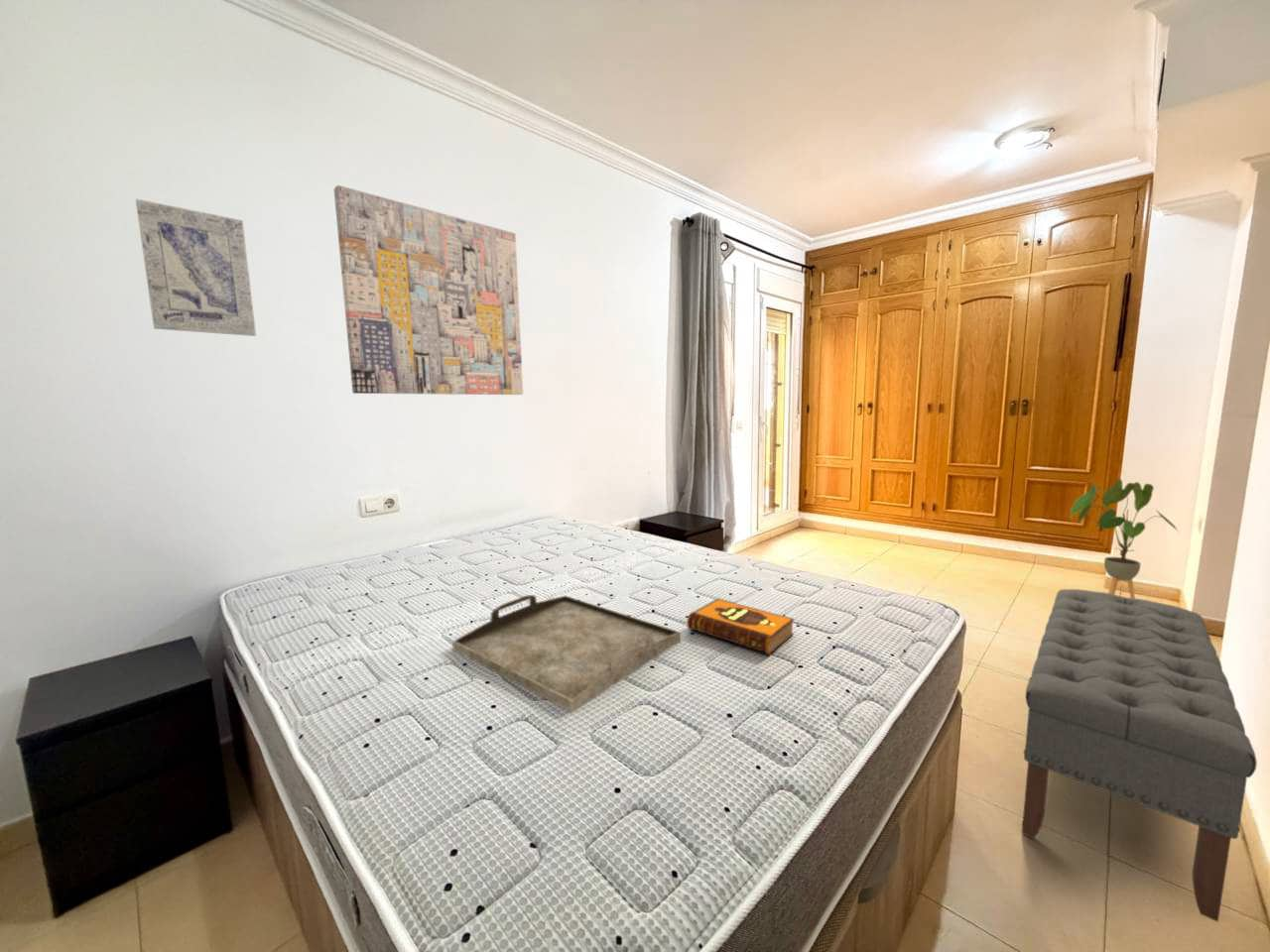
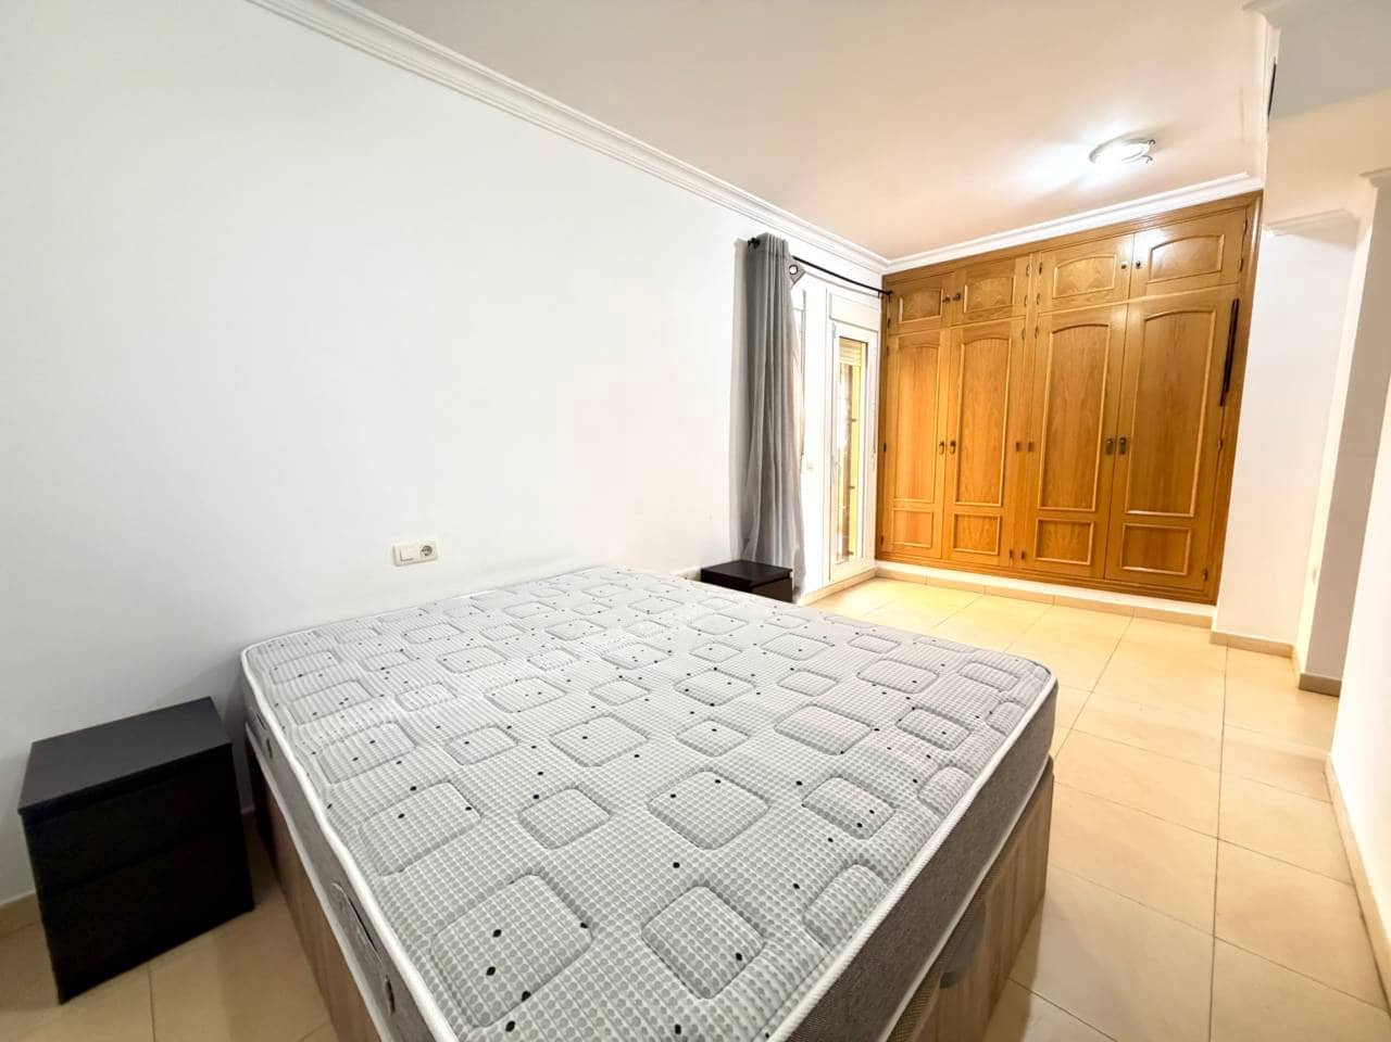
- bench [1021,588,1258,923]
- wall art [333,184,524,396]
- serving tray [451,594,682,713]
- hardback book [687,598,796,655]
- house plant [1070,478,1182,599]
- wall art [135,198,257,337]
